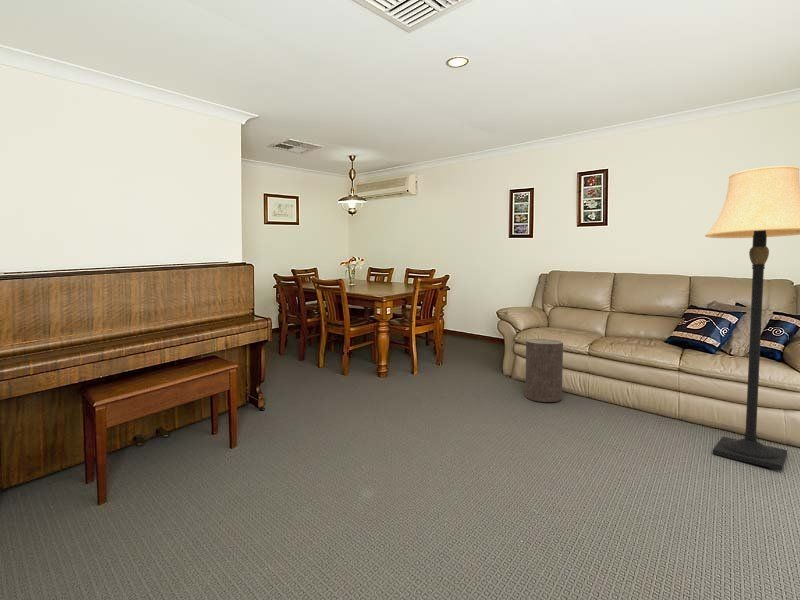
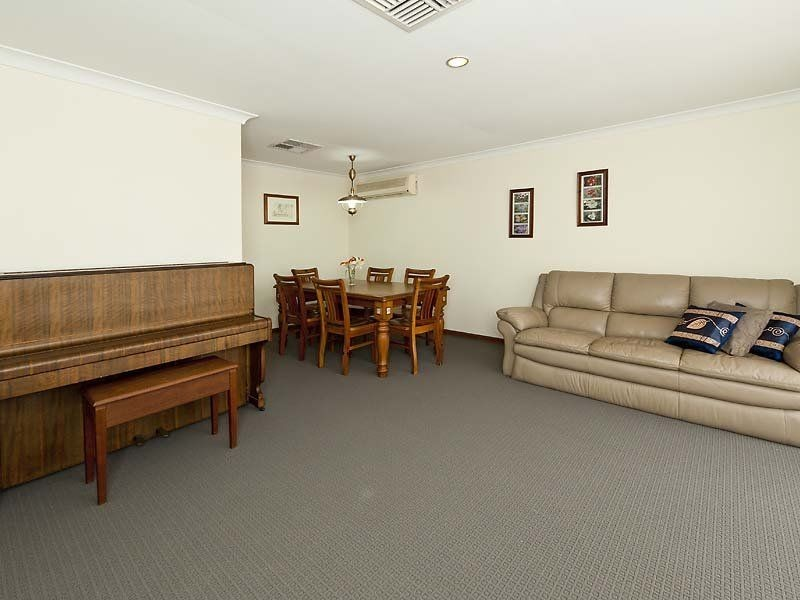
- stool [524,338,564,403]
- lamp [704,165,800,471]
